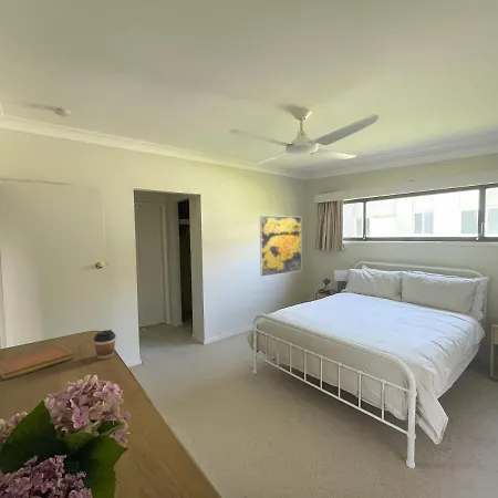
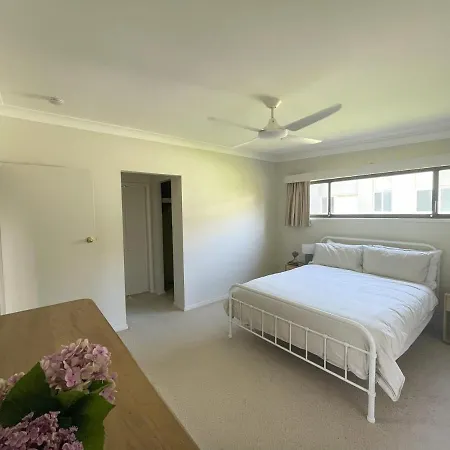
- coffee cup [93,329,117,361]
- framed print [259,215,302,278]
- notebook [0,343,74,381]
